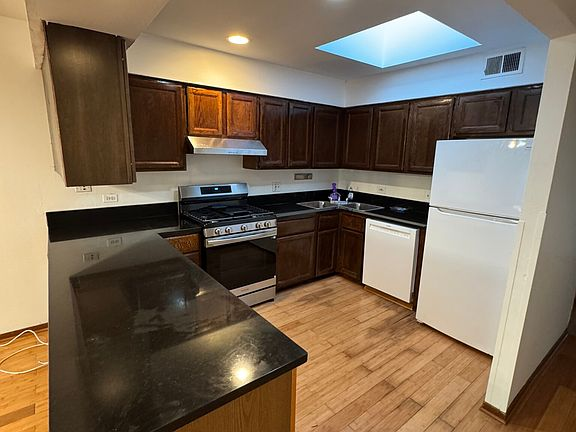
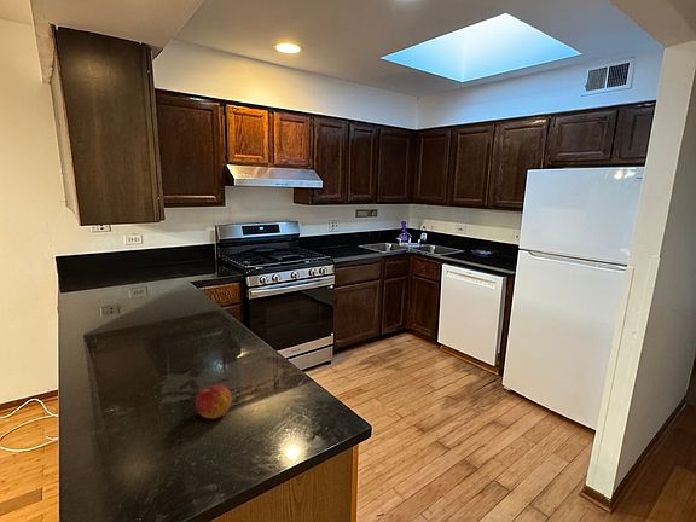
+ apple [195,384,233,419]
